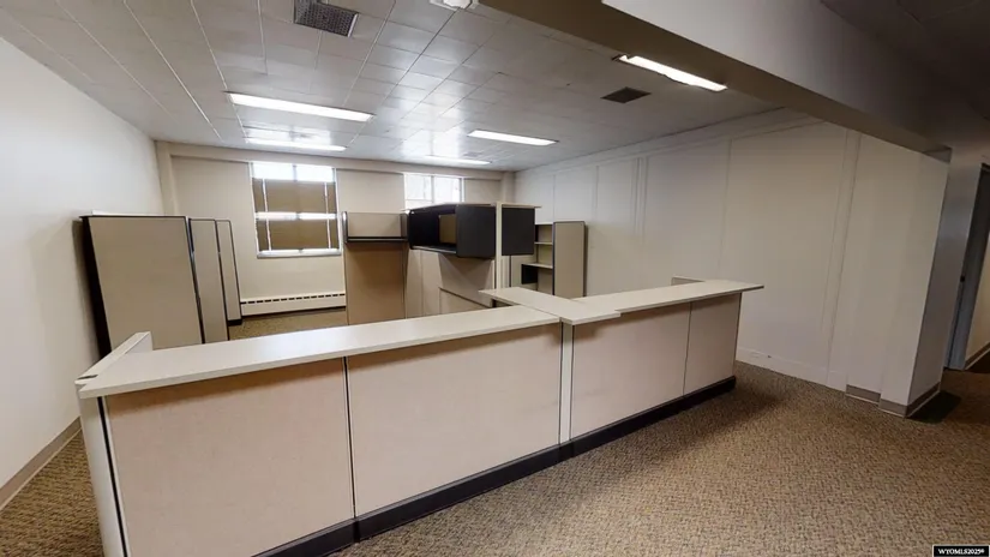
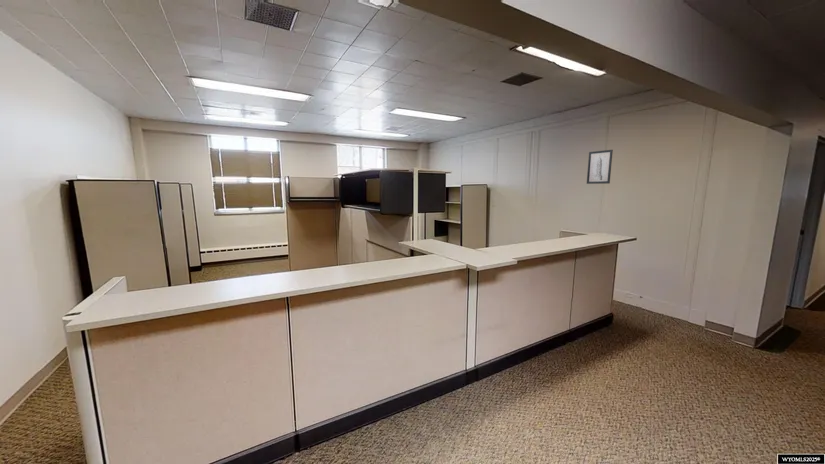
+ wall art [586,149,614,185]
